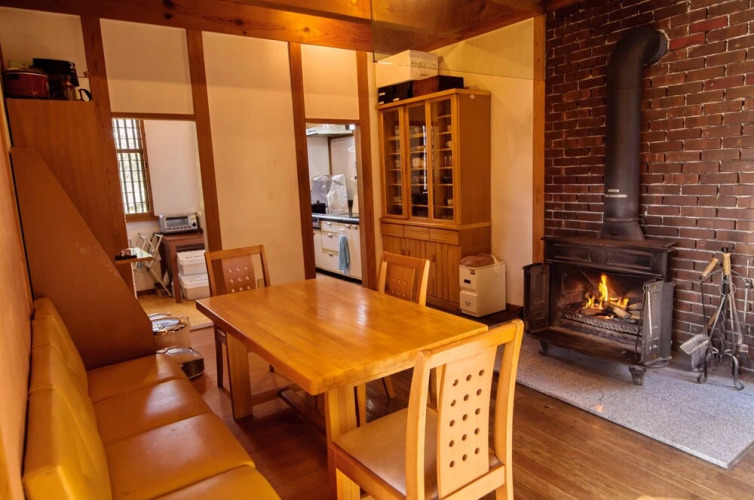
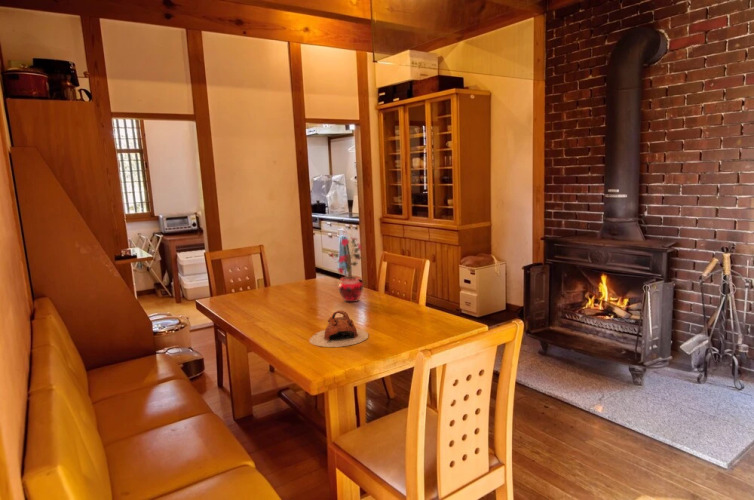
+ potted plant [330,235,367,303]
+ teapot [308,309,369,348]
